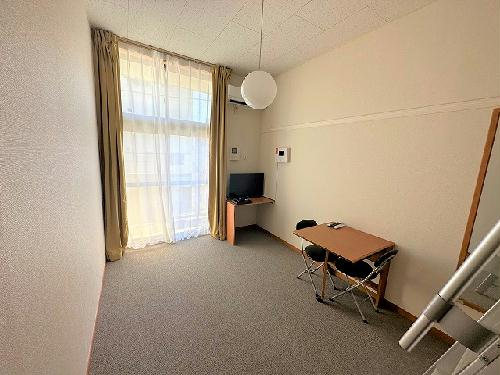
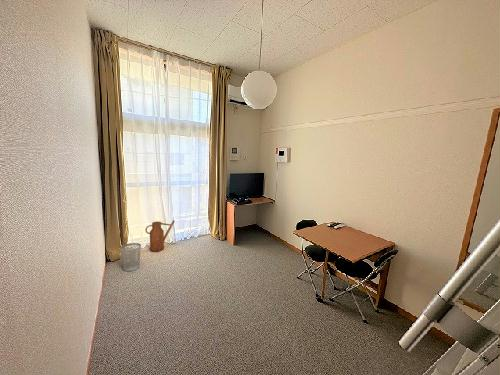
+ wastebasket [119,242,142,272]
+ watering can [144,219,176,253]
